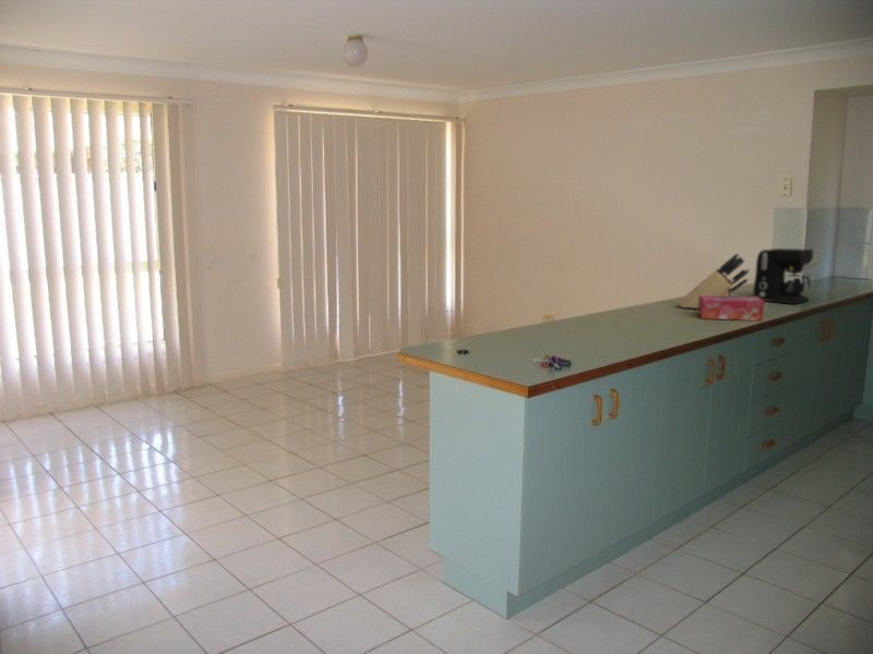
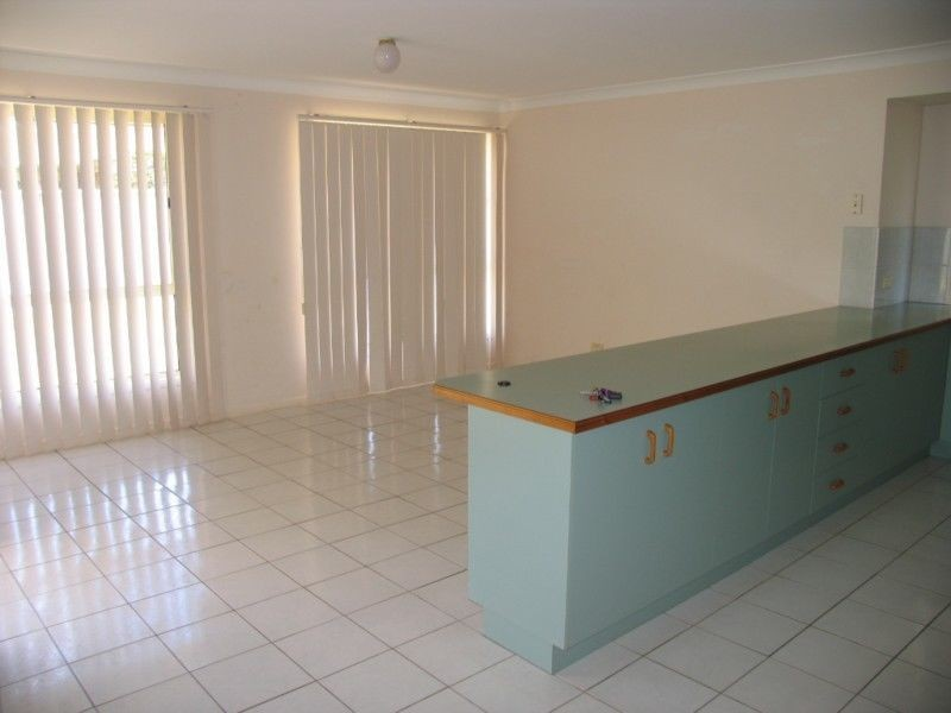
- knife block [677,252,751,310]
- coffee maker [752,247,814,305]
- tissue box [697,295,765,322]
